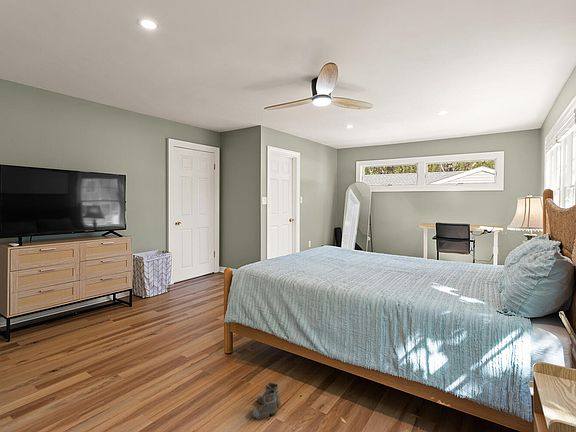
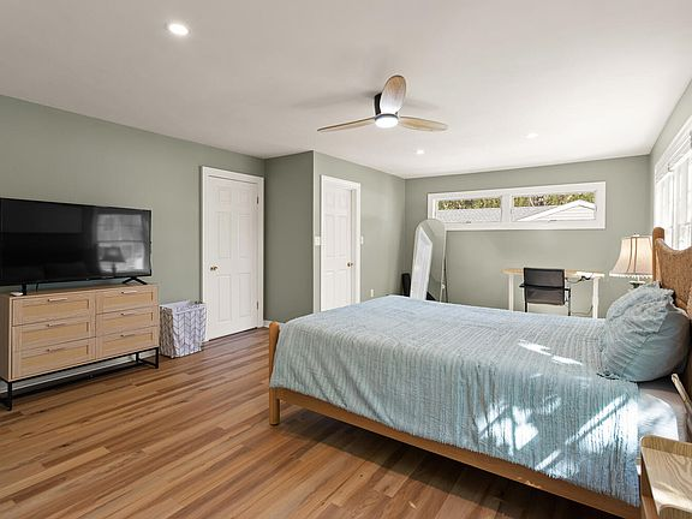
- boots [251,382,282,422]
